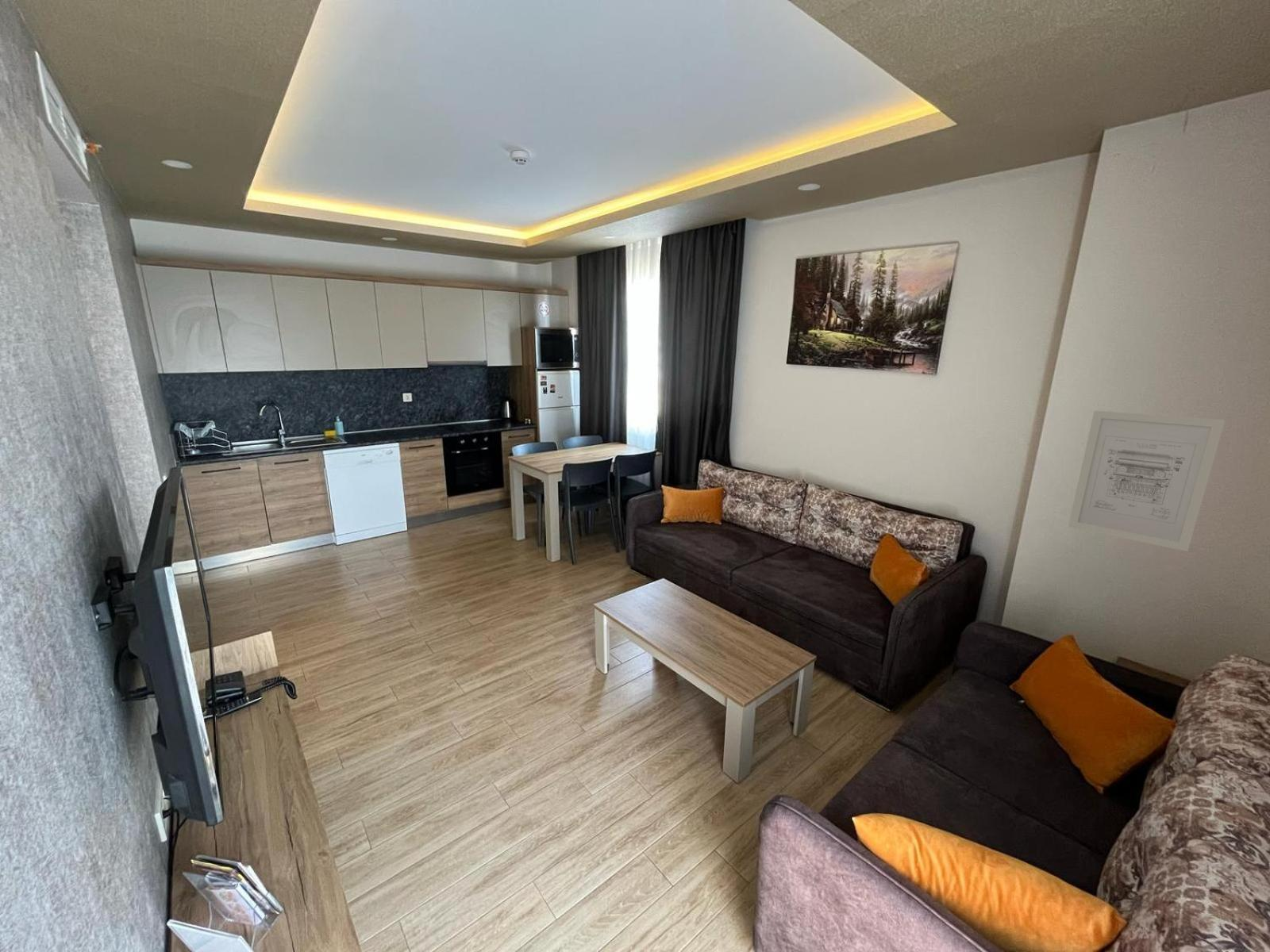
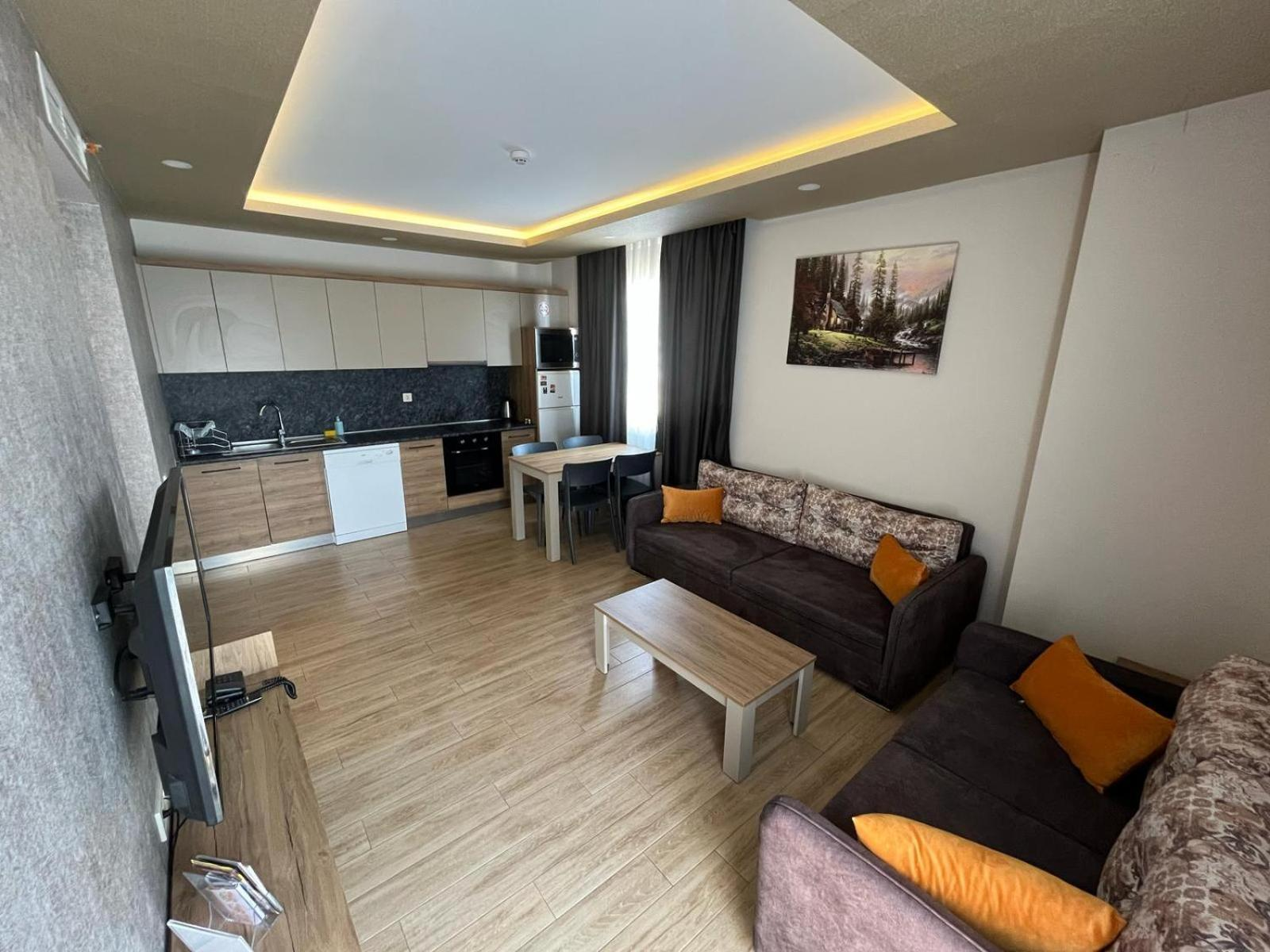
- wall art [1068,410,1226,552]
